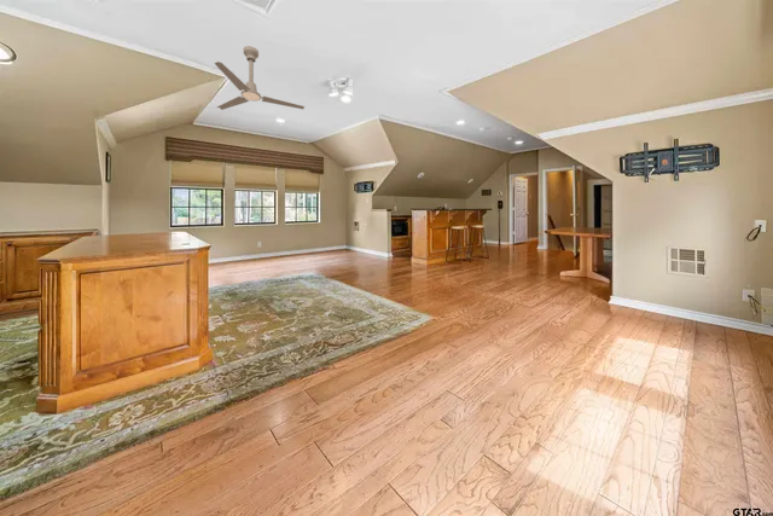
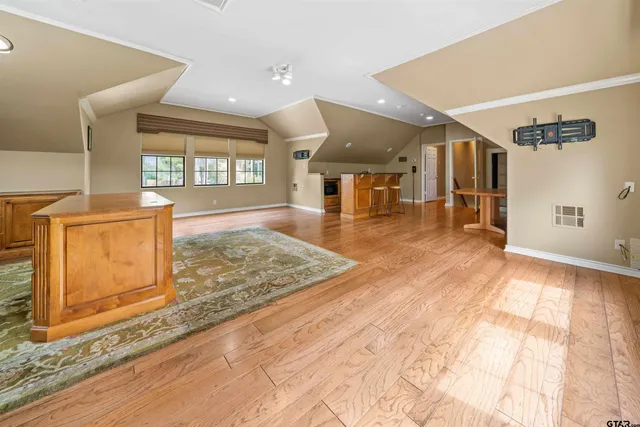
- ceiling fan [214,45,306,111]
